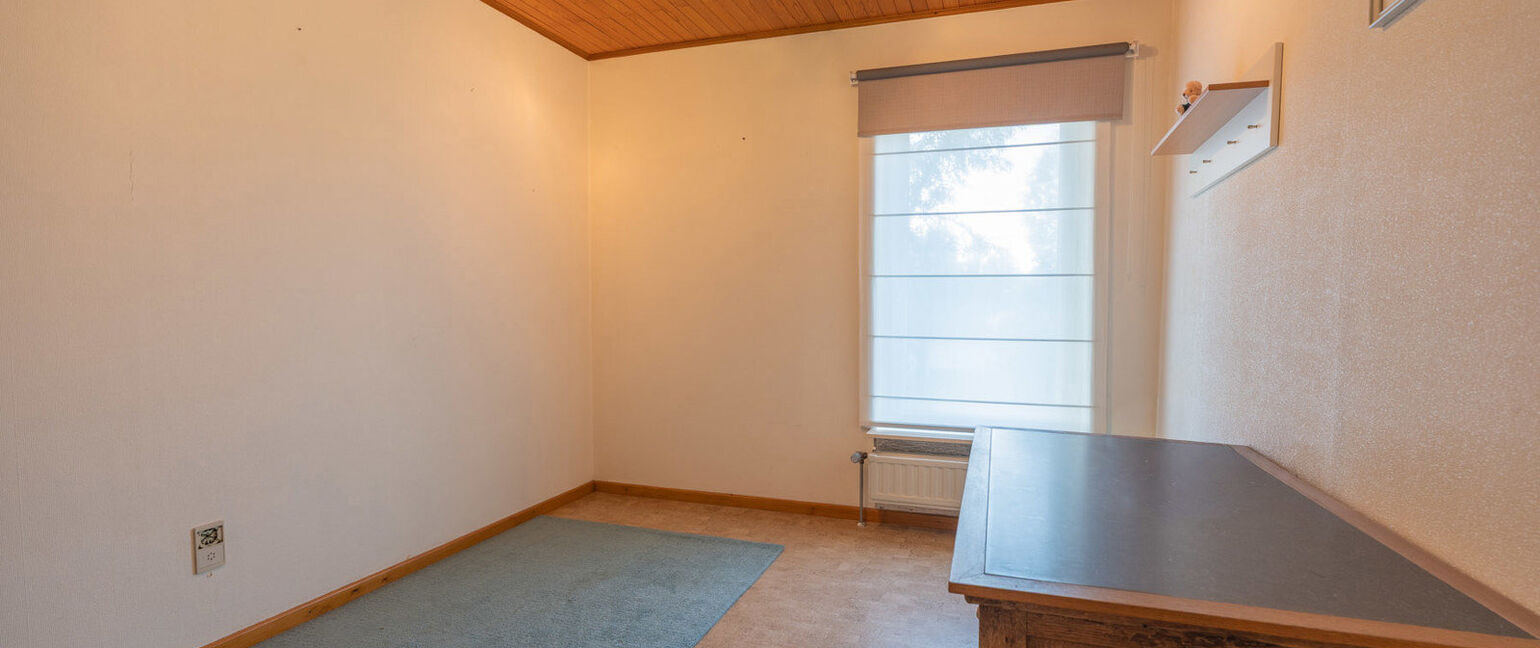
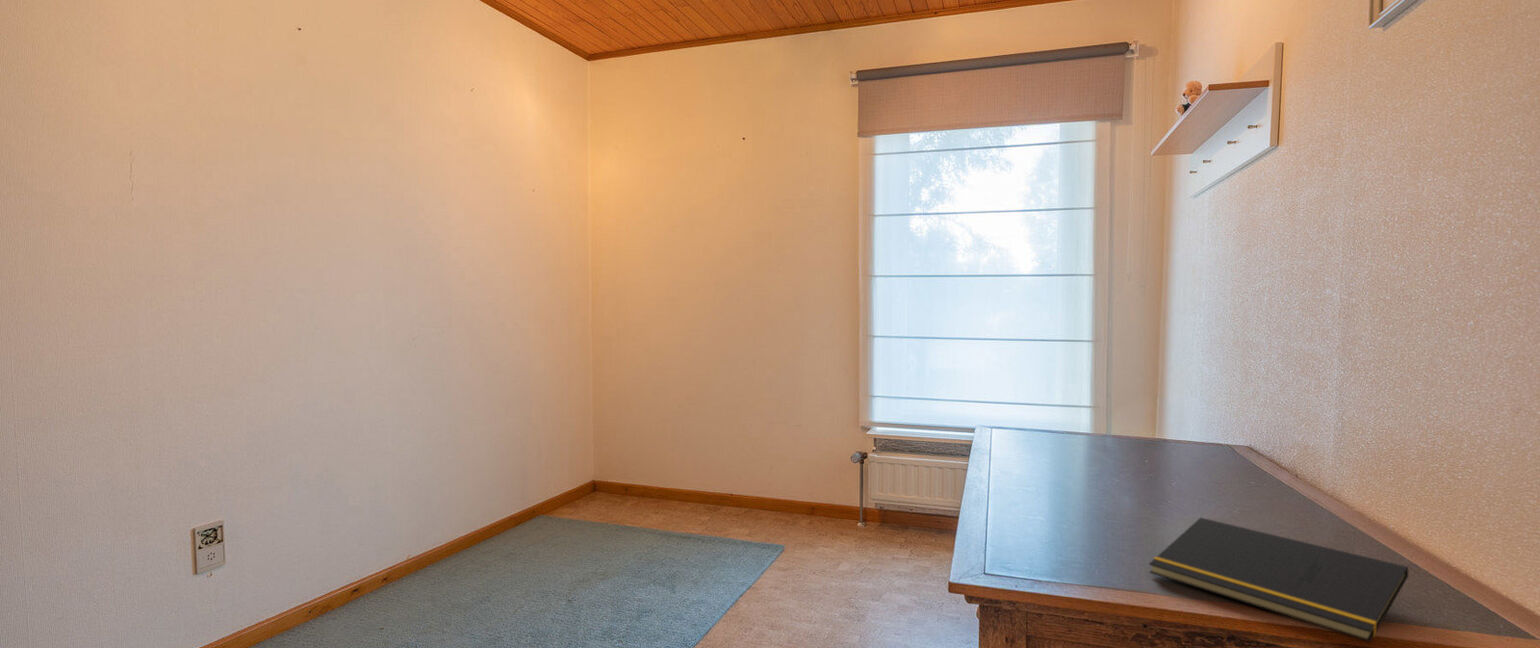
+ notepad [1148,517,1410,643]
